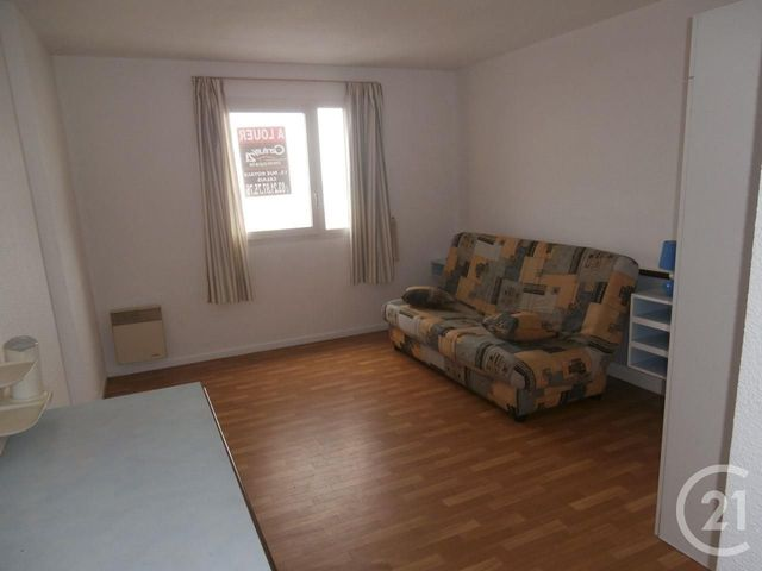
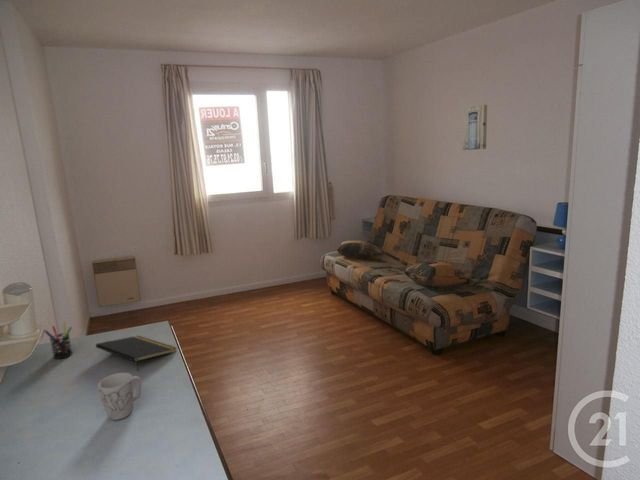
+ wall art [462,104,488,151]
+ notepad [95,335,177,372]
+ pen holder [43,321,73,360]
+ mug [97,372,142,421]
